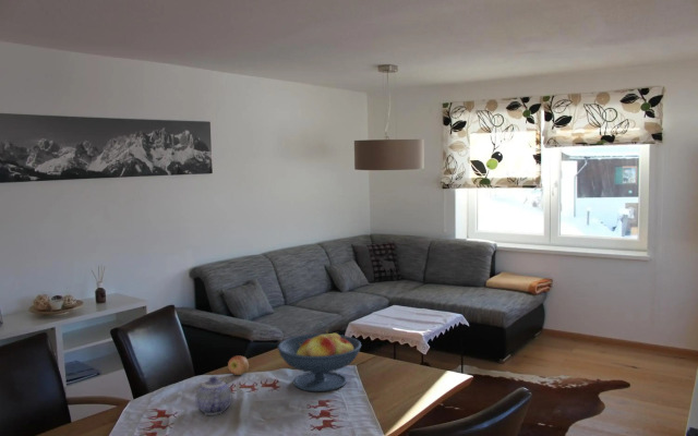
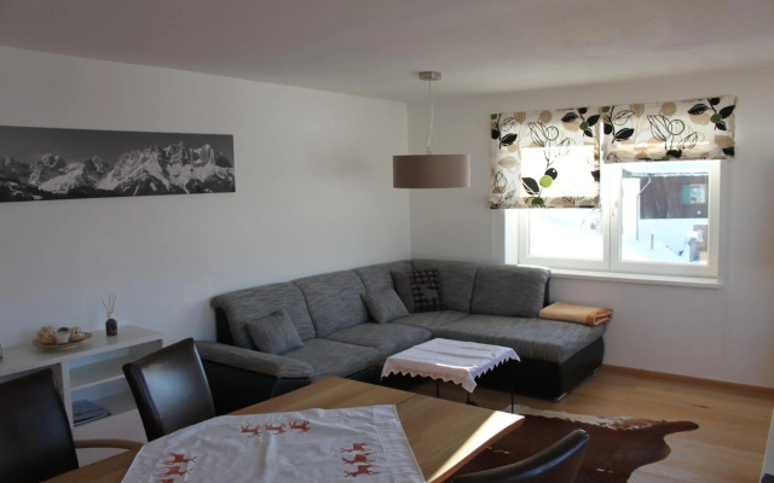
- teapot [195,375,232,416]
- fruit bowl [277,329,362,392]
- apple [227,354,250,376]
